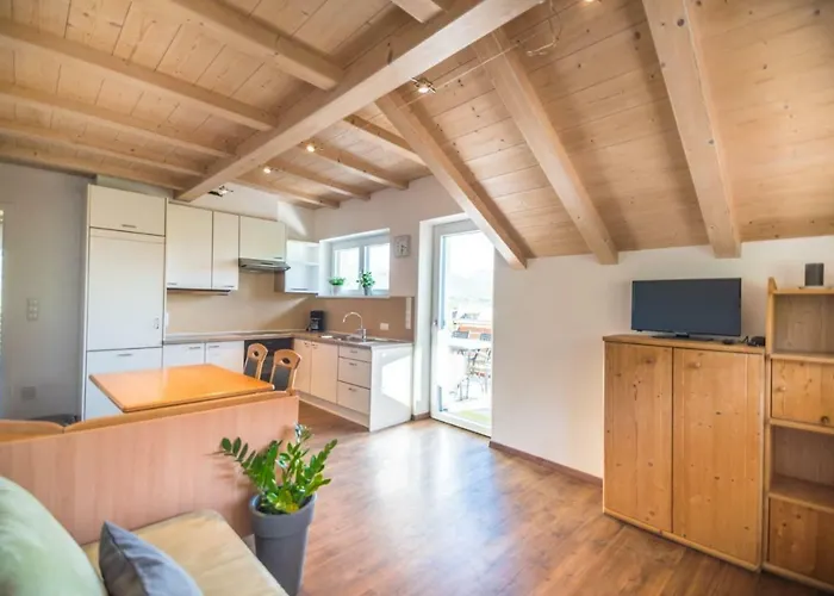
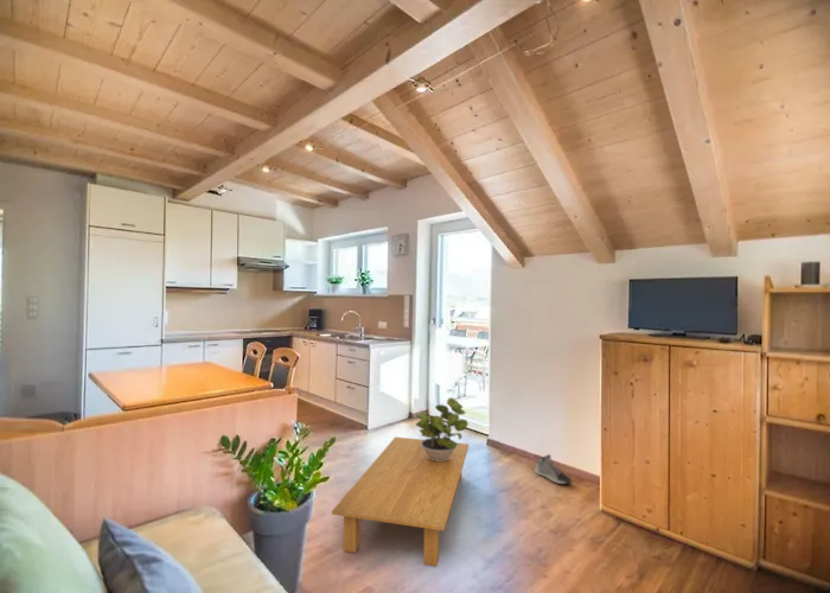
+ potted plant [415,396,470,461]
+ sneaker [535,453,573,485]
+ coffee table [331,436,470,568]
